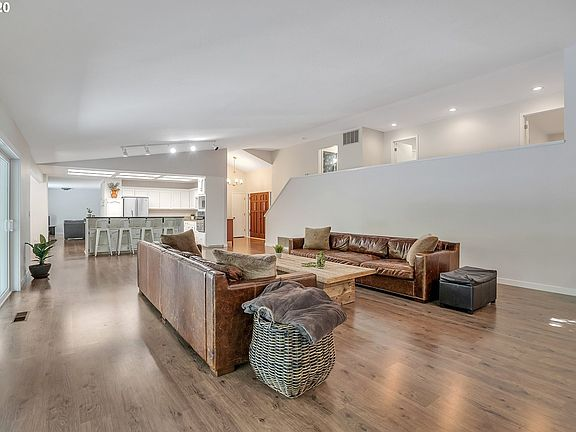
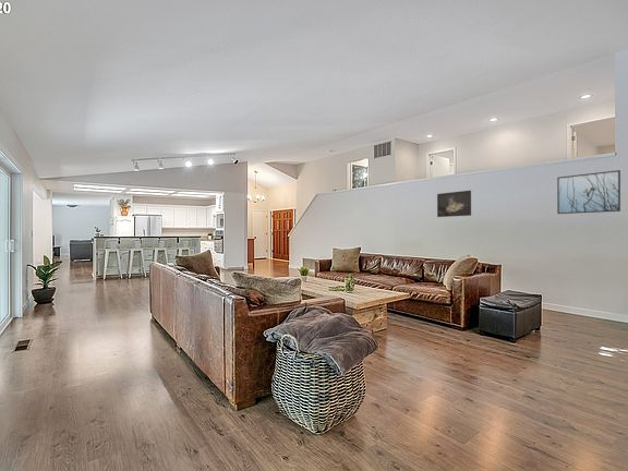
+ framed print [556,169,621,215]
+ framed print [436,190,472,218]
